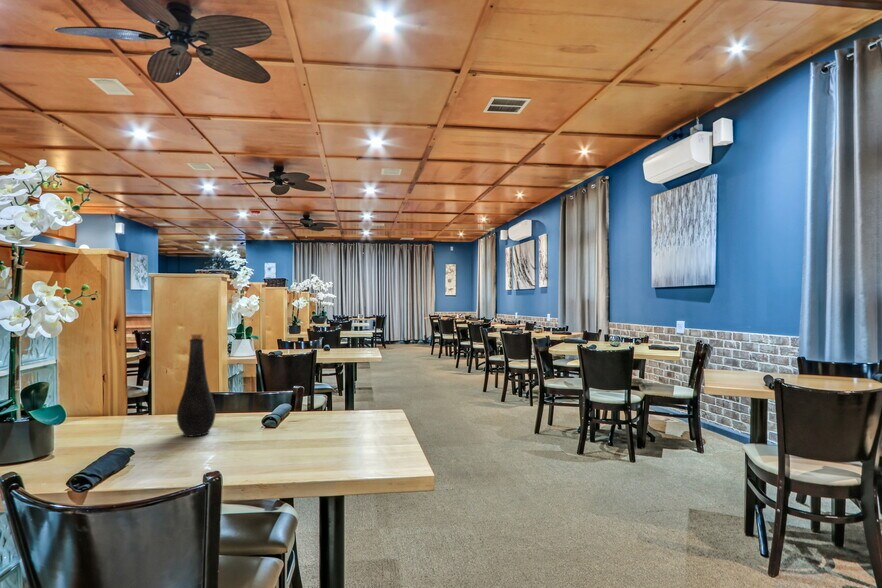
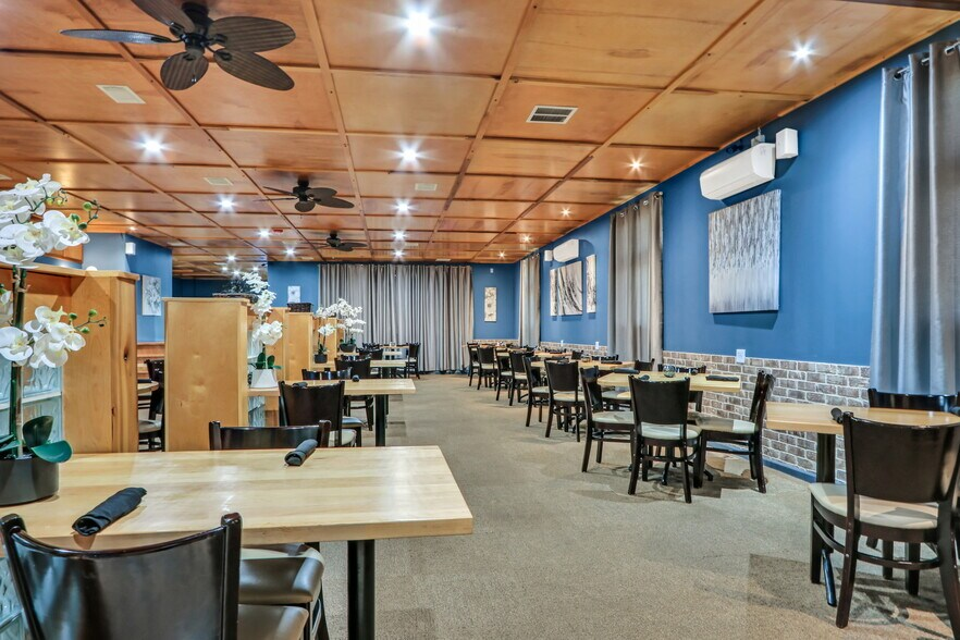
- bottle [176,333,217,438]
